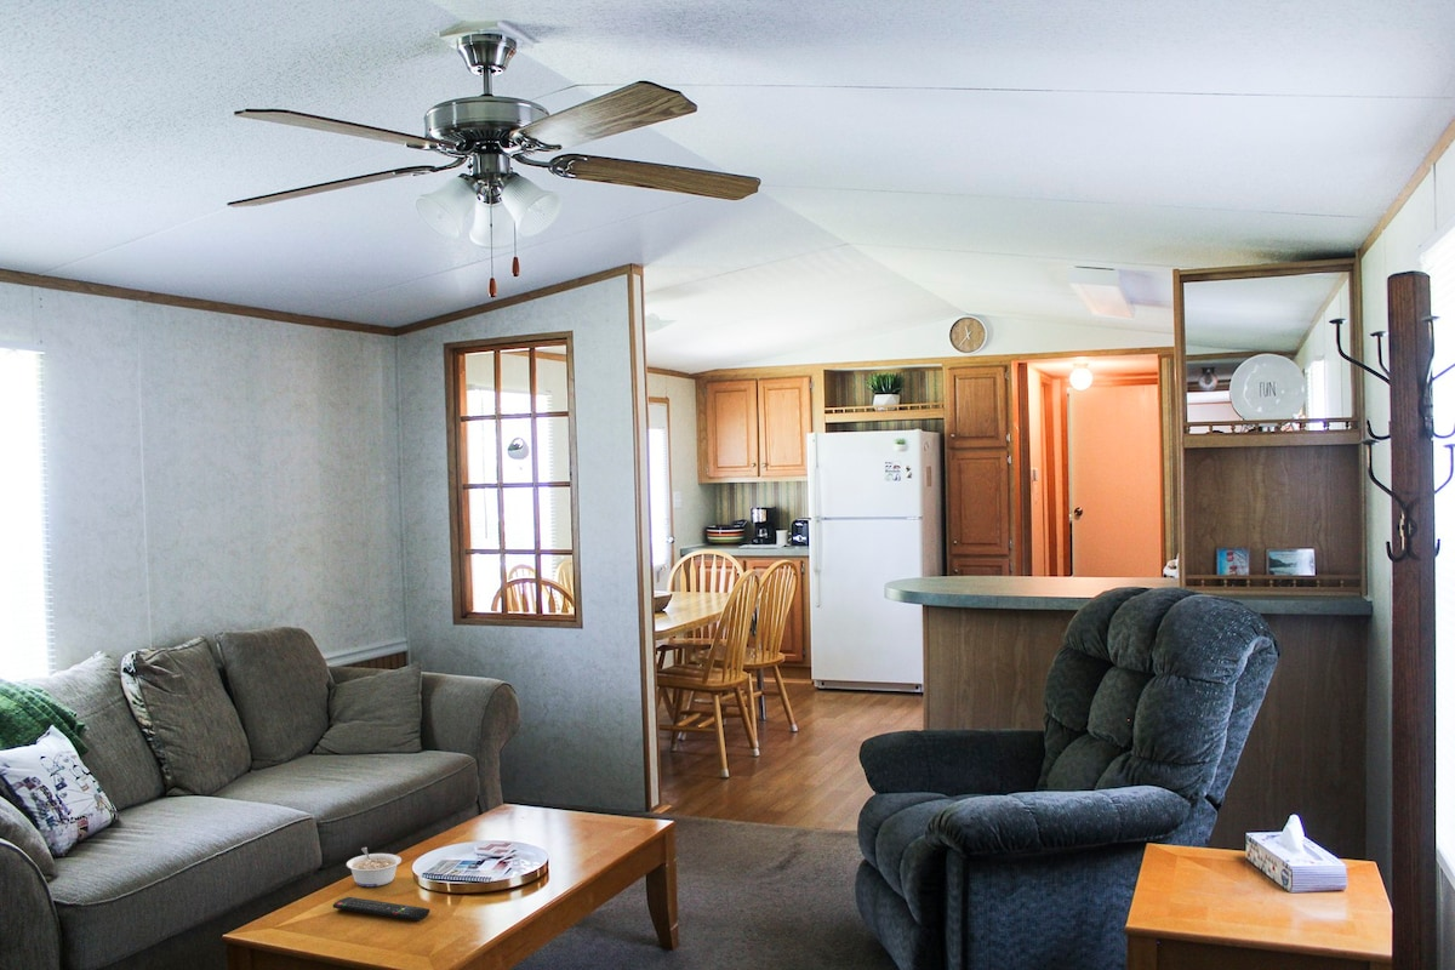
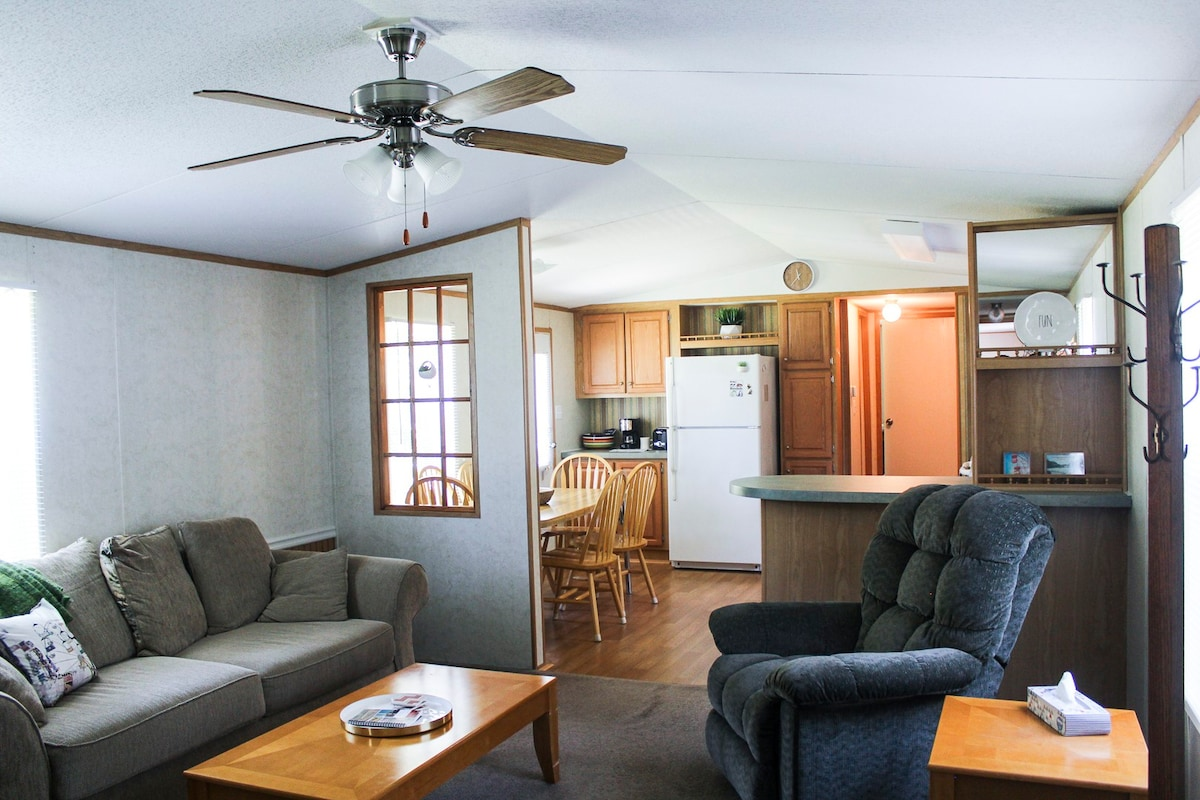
- remote control [332,896,430,921]
- legume [346,846,403,888]
